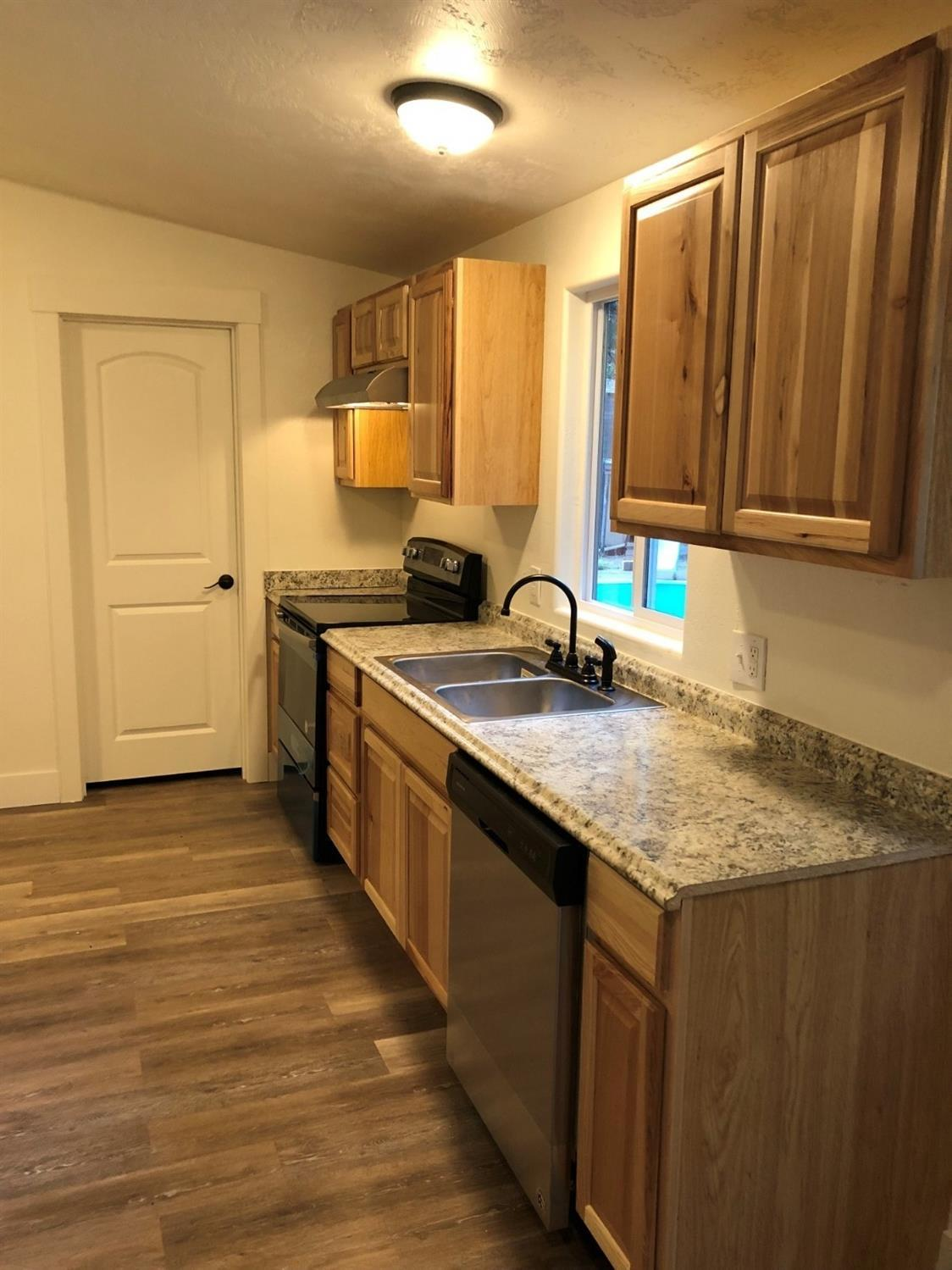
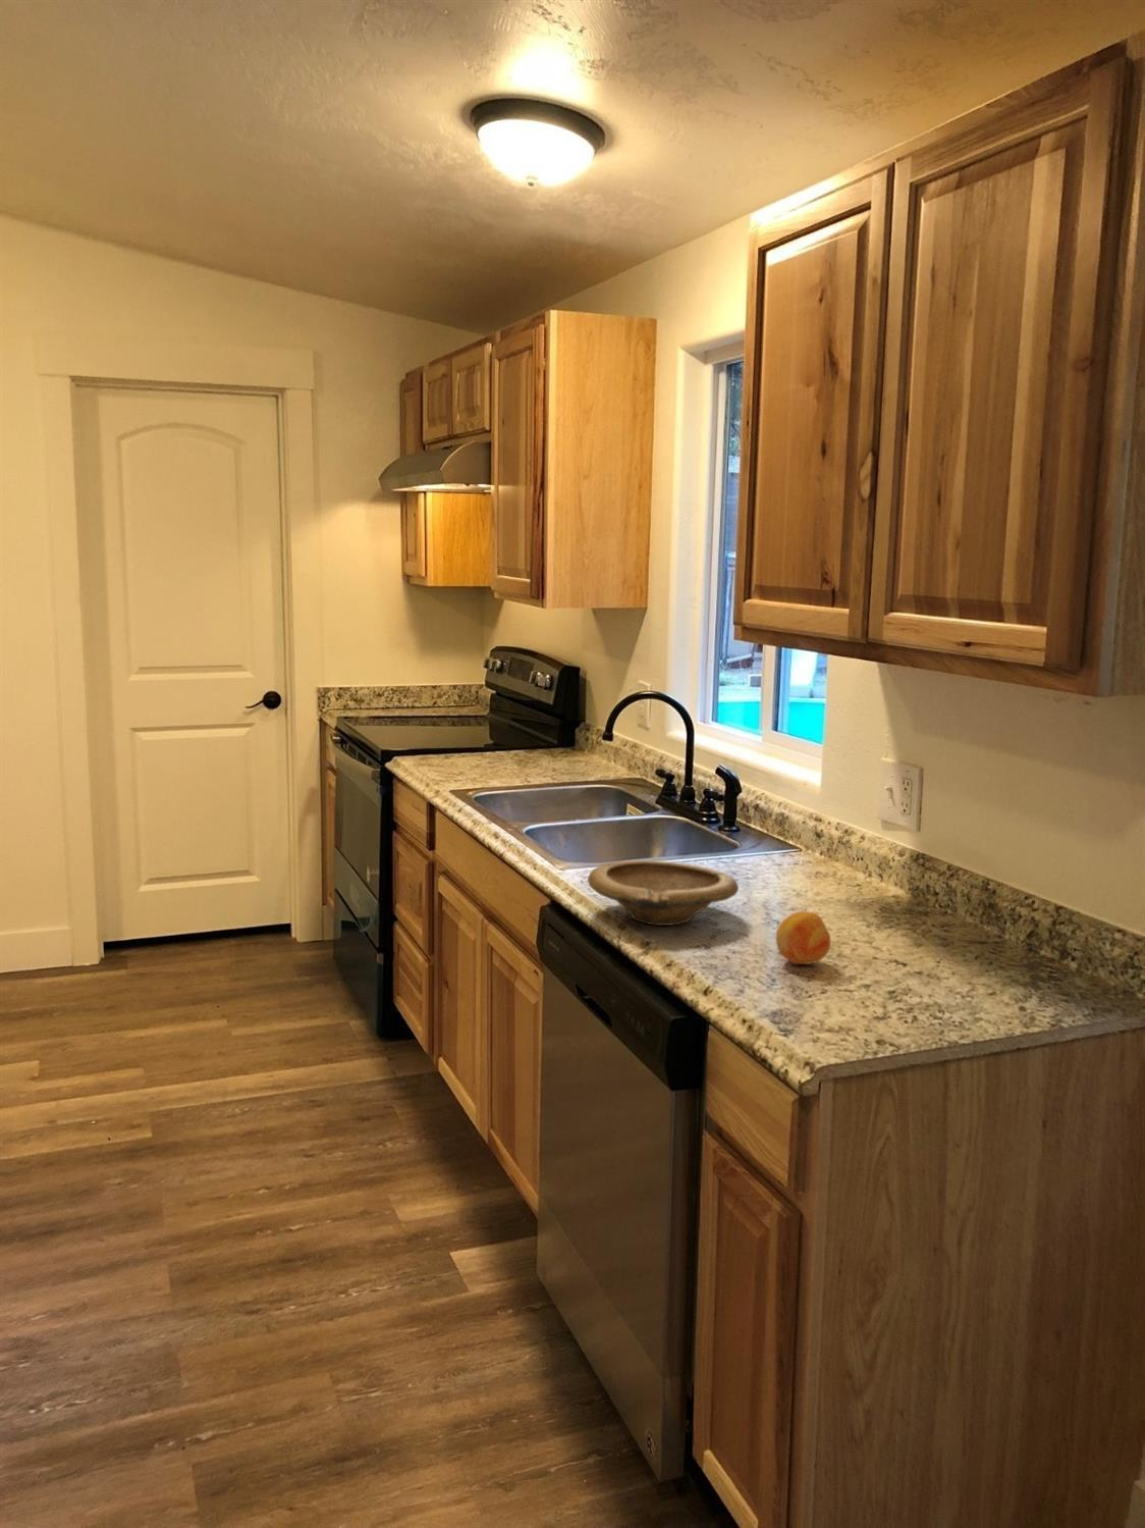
+ bowl [587,859,740,926]
+ fruit [776,911,832,965]
